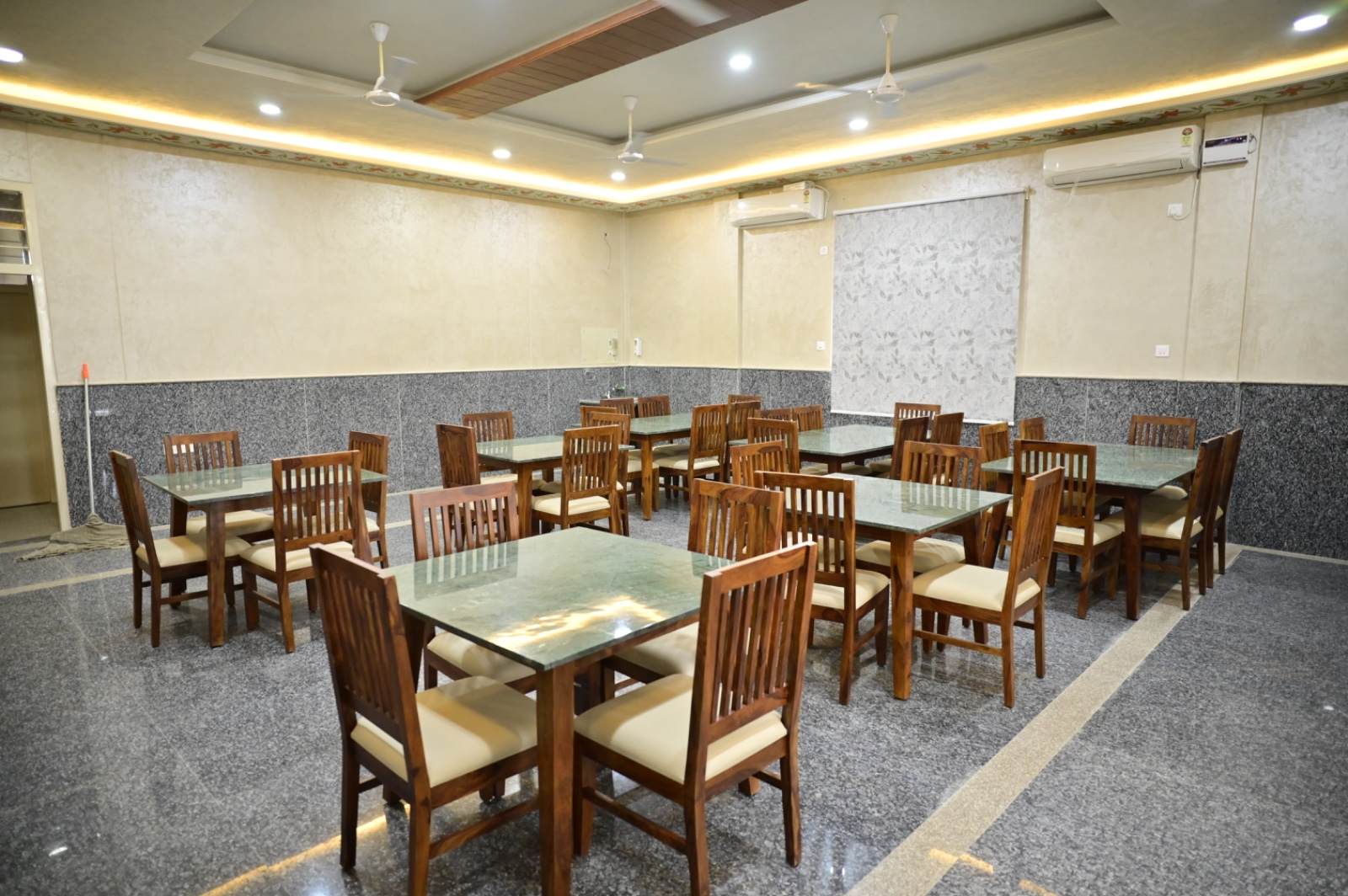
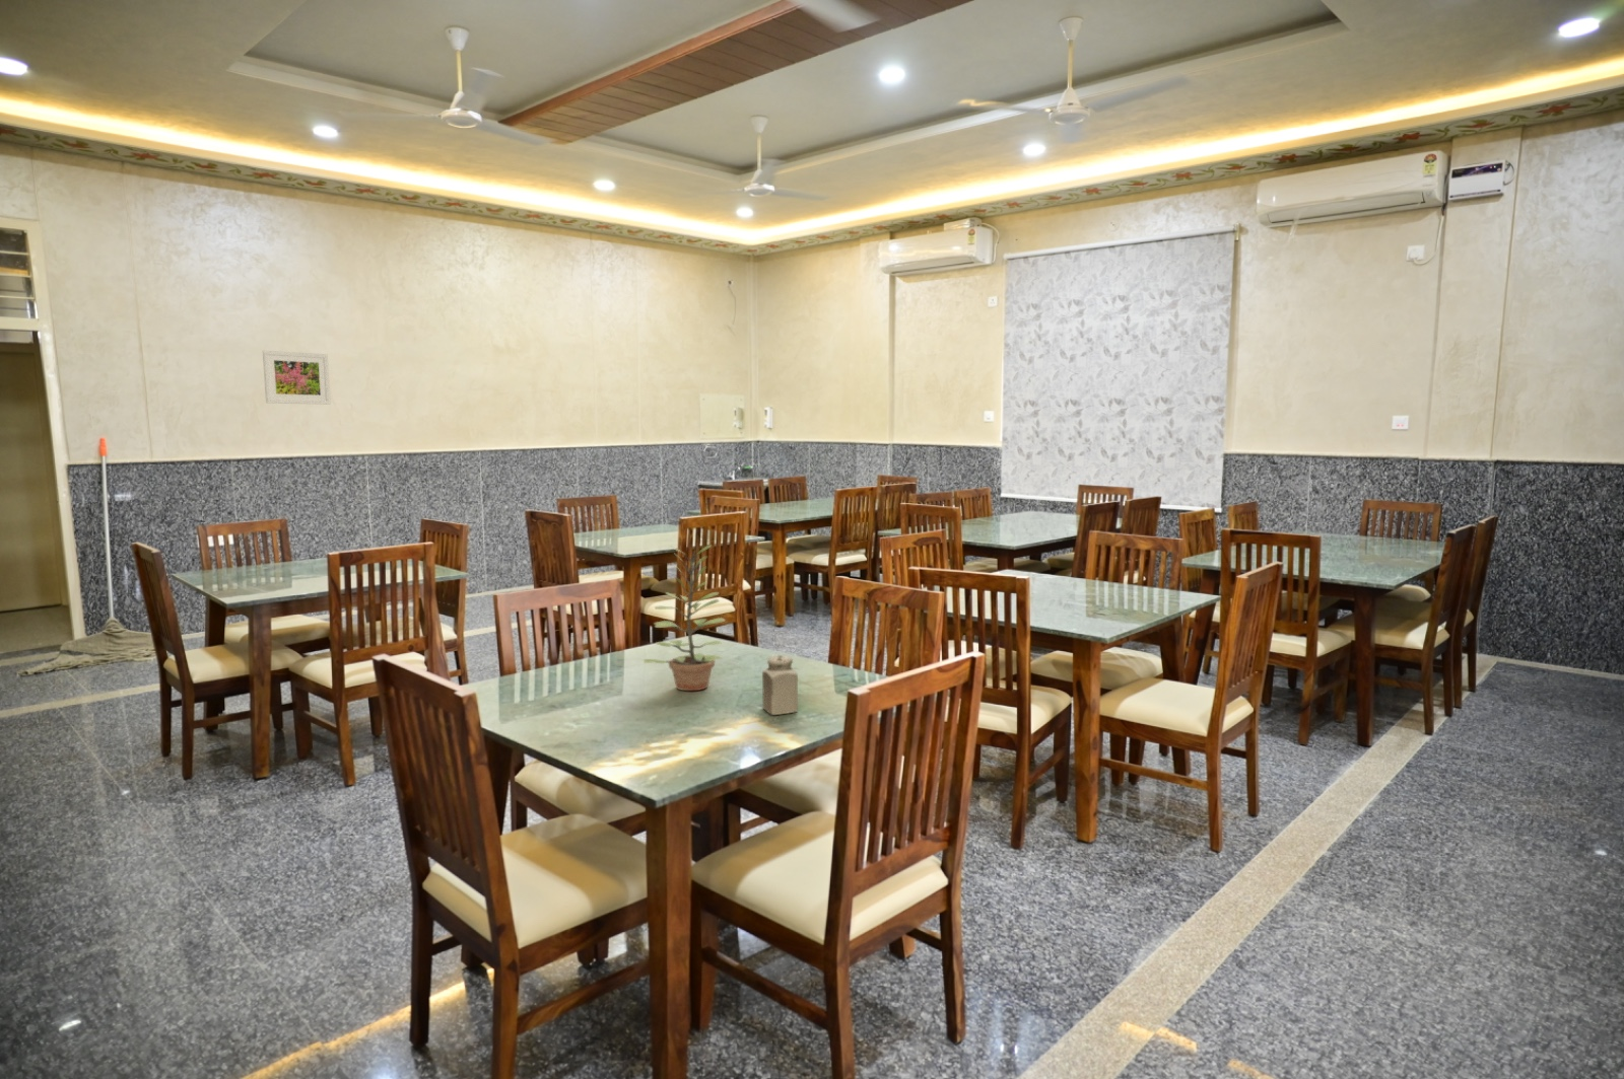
+ salt shaker [761,654,799,717]
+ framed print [261,350,331,406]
+ plant [642,543,726,691]
